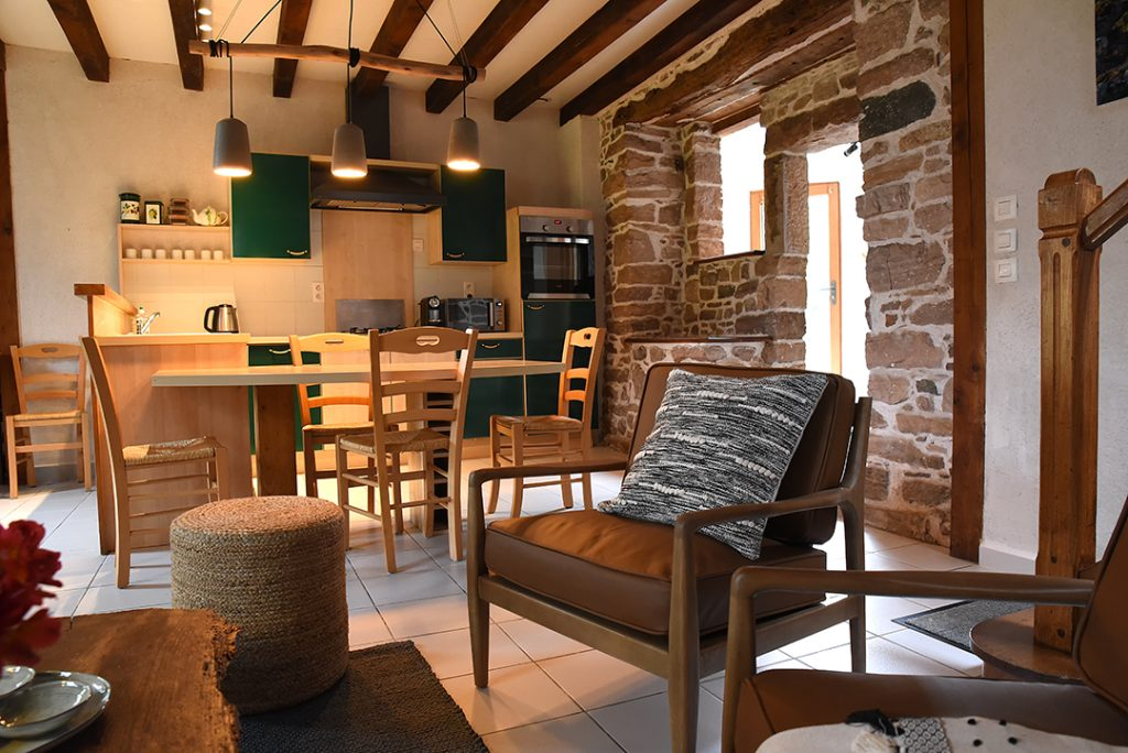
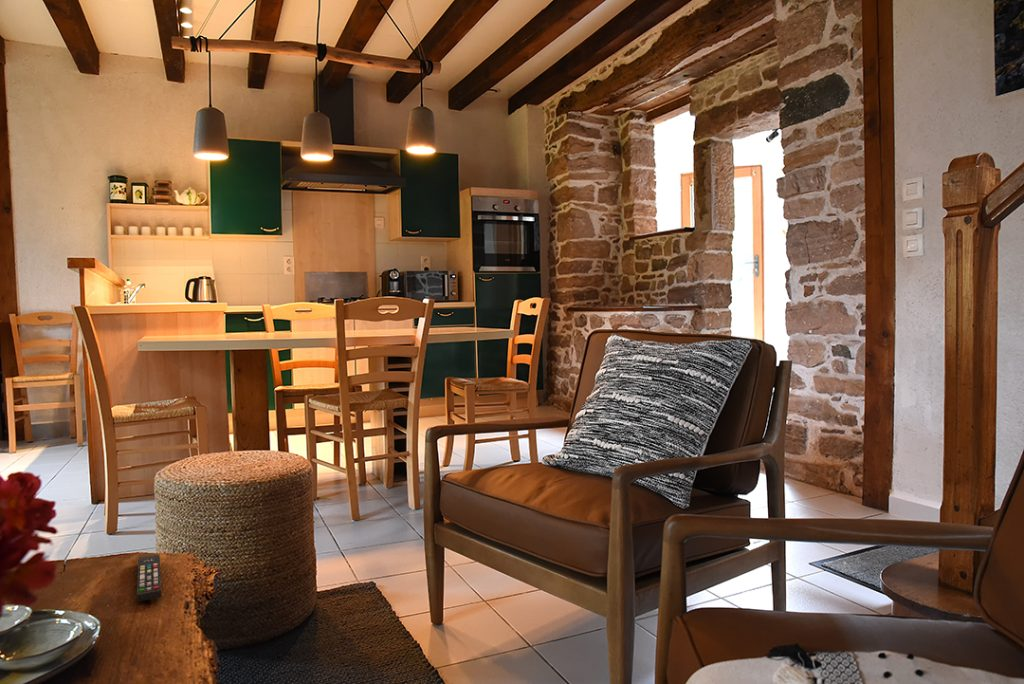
+ remote control [136,553,162,603]
